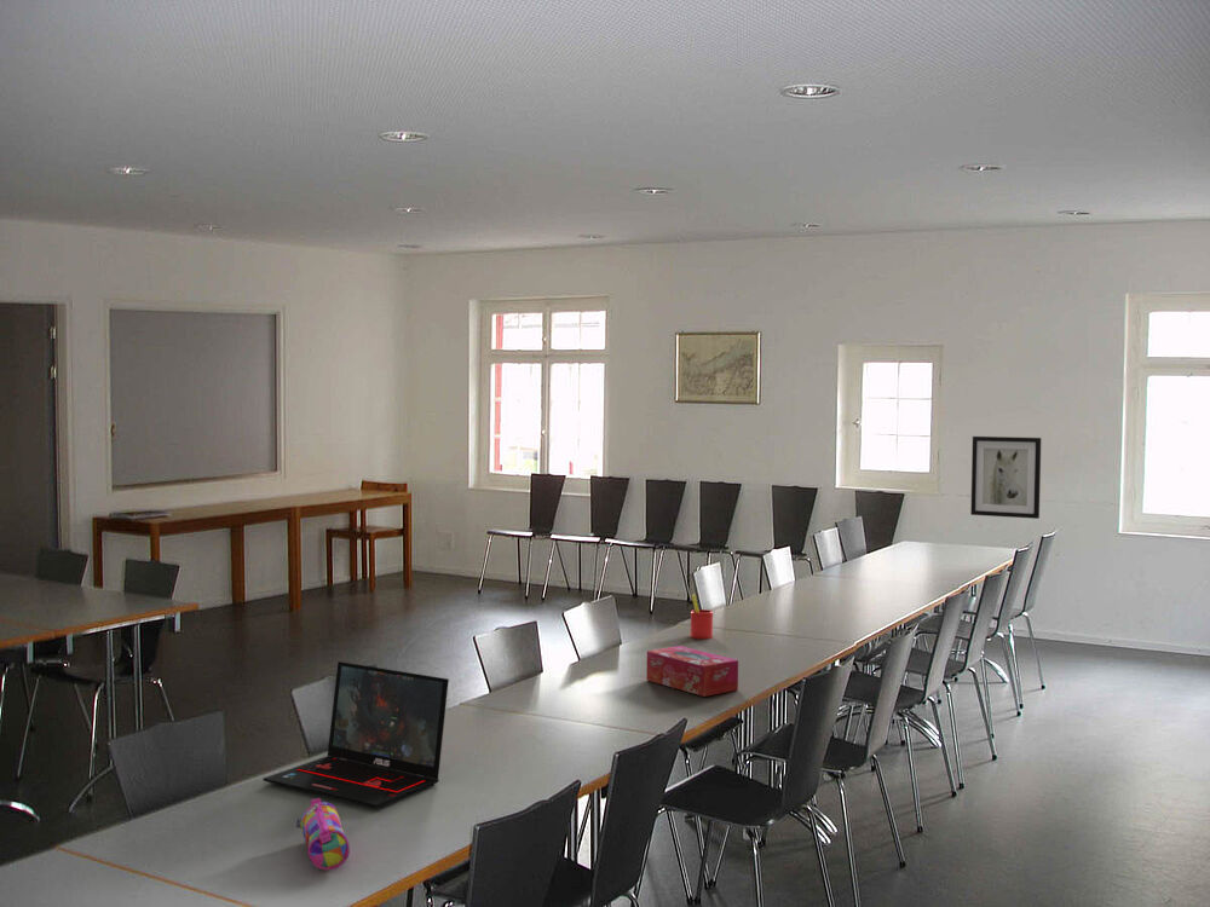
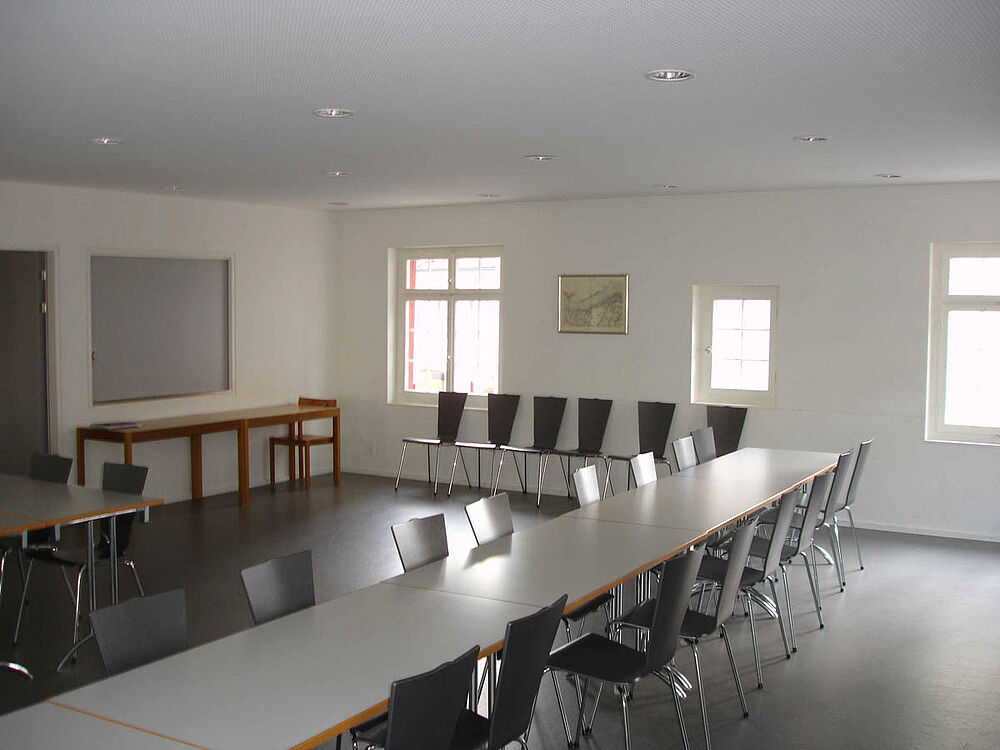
- wall art [969,435,1043,520]
- pencil case [295,797,351,871]
- tissue box [645,645,739,698]
- straw [690,593,714,640]
- laptop [263,660,450,809]
